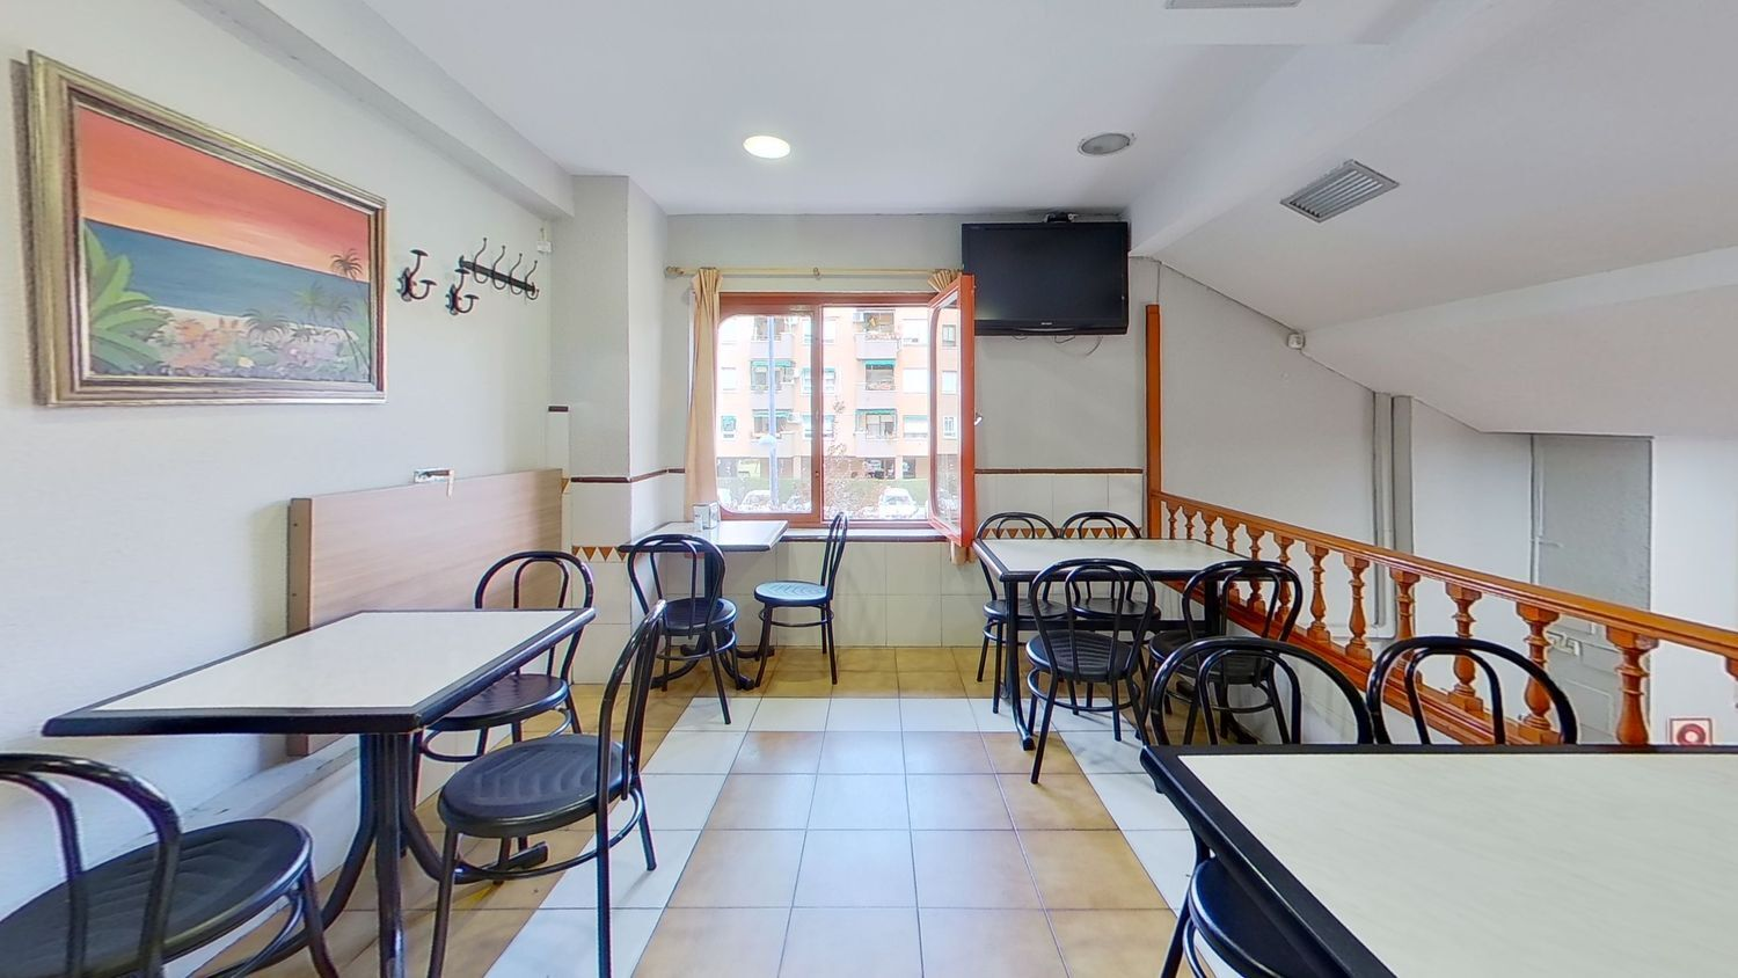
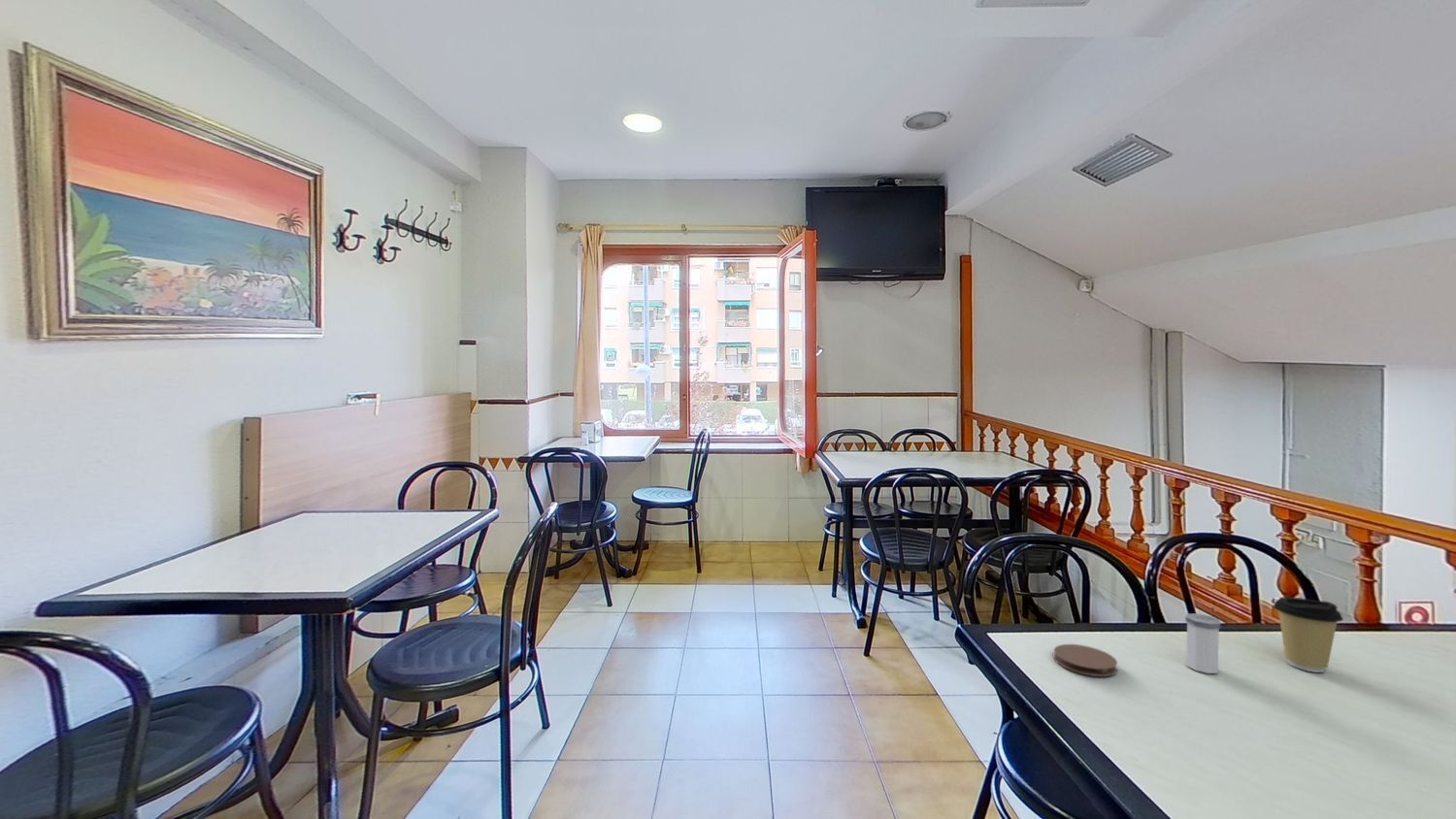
+ coffee cup [1273,596,1344,673]
+ salt shaker [1184,612,1221,674]
+ coaster [1053,643,1118,677]
